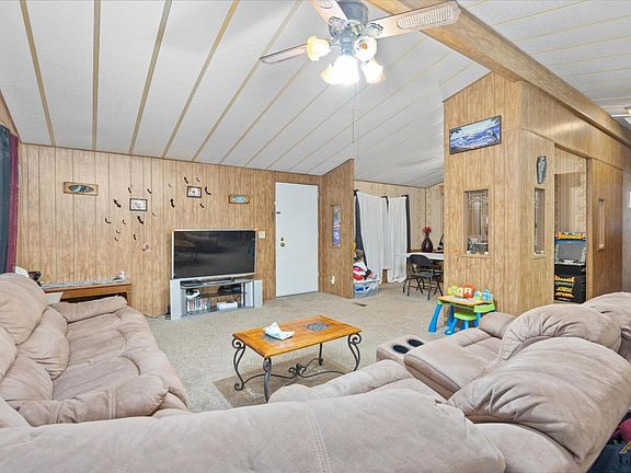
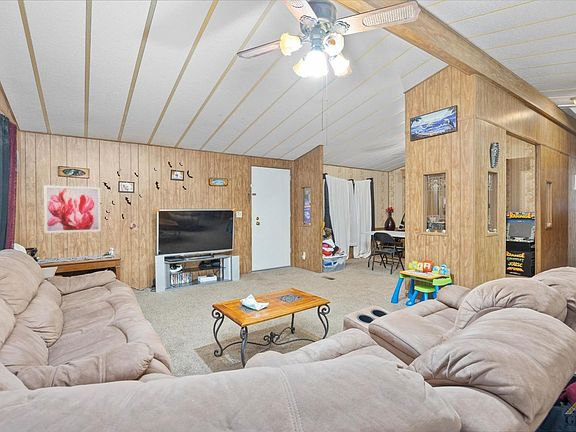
+ wall art [43,185,102,234]
